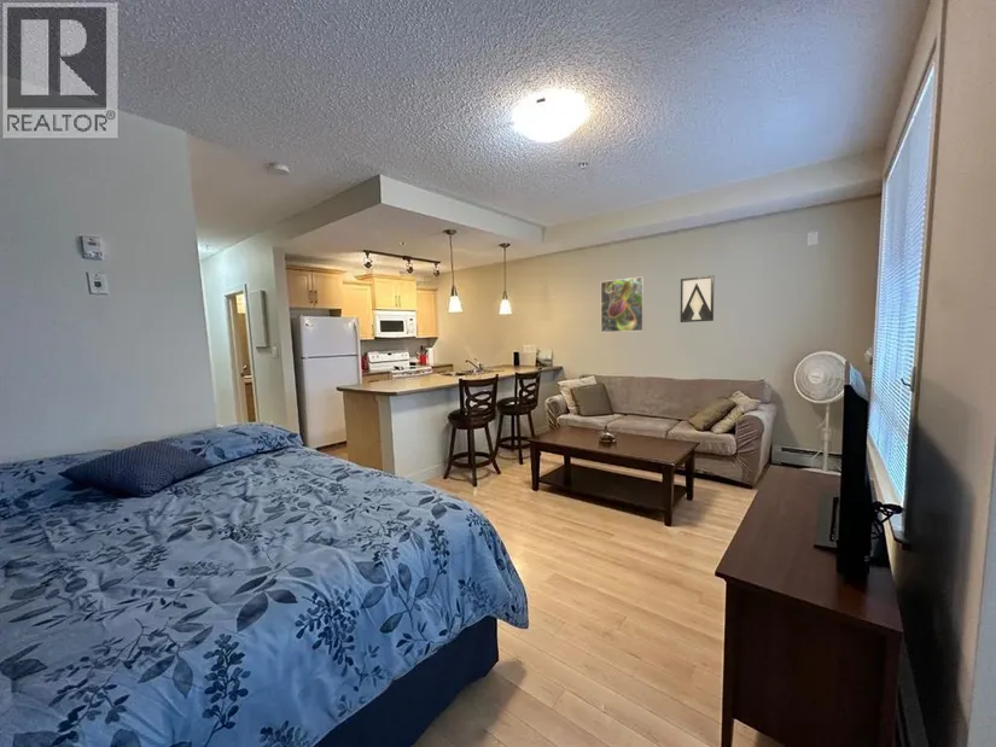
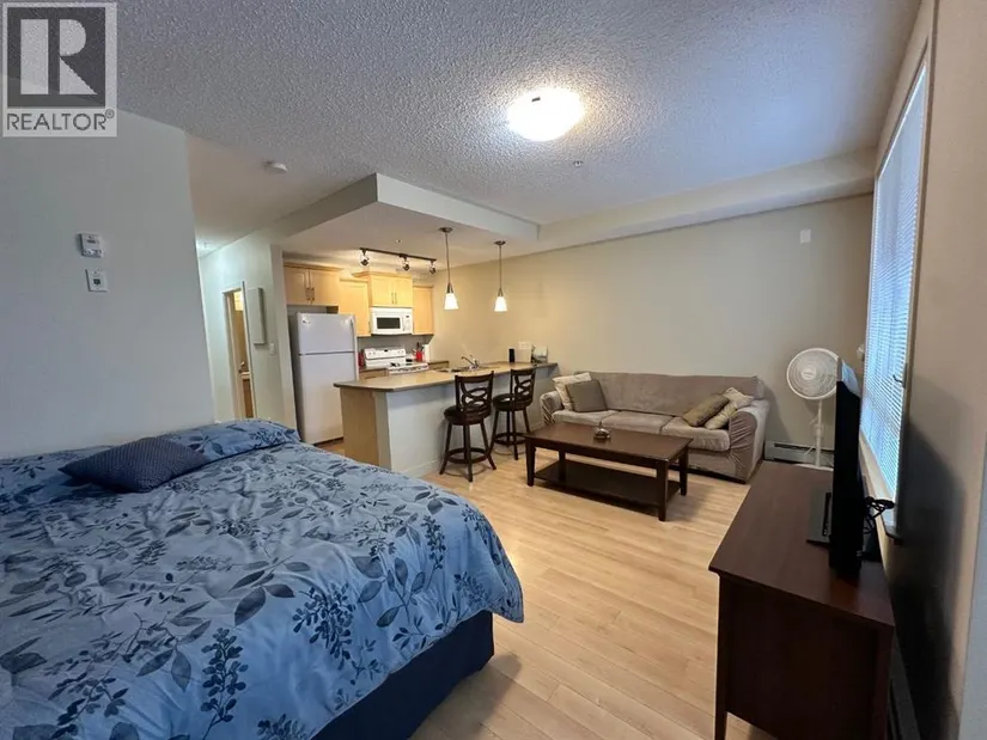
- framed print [600,275,645,333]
- wall art [680,274,715,323]
